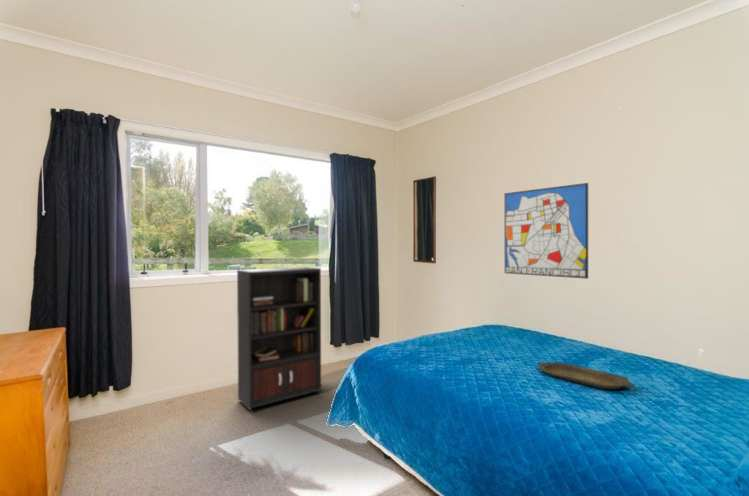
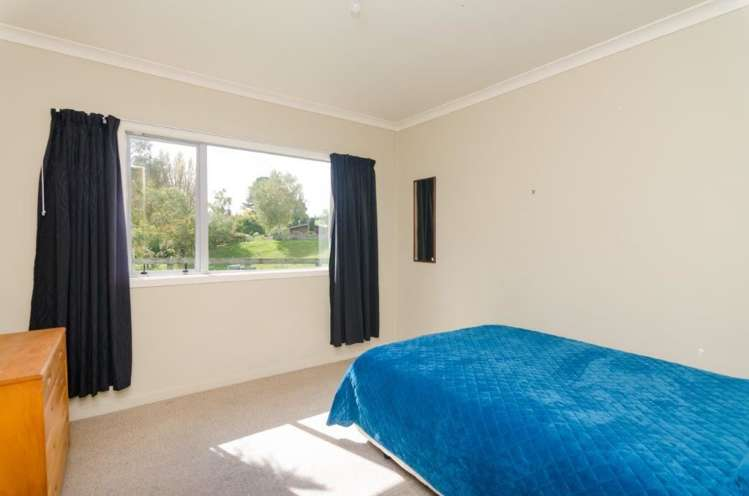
- serving tray [536,361,636,390]
- bookcase [236,266,322,411]
- wall art [504,182,589,280]
